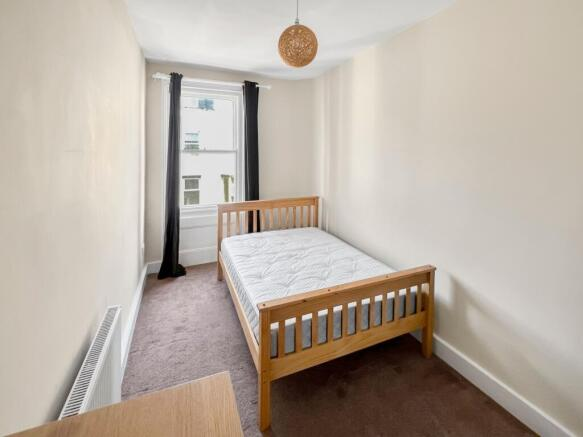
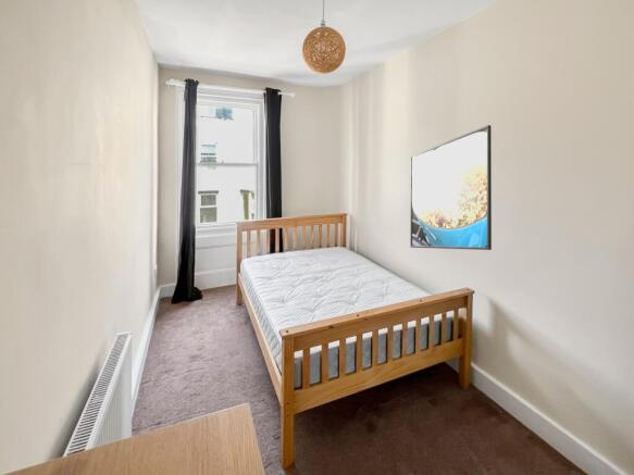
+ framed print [409,124,493,251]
